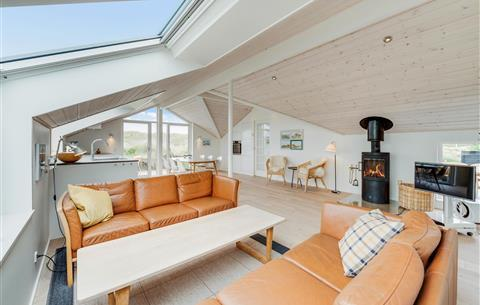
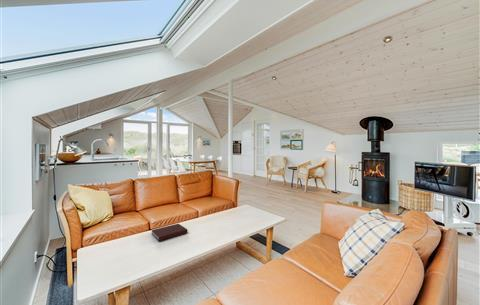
+ notebook [150,223,189,242]
